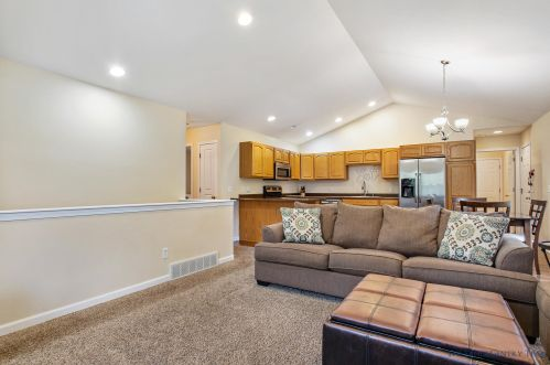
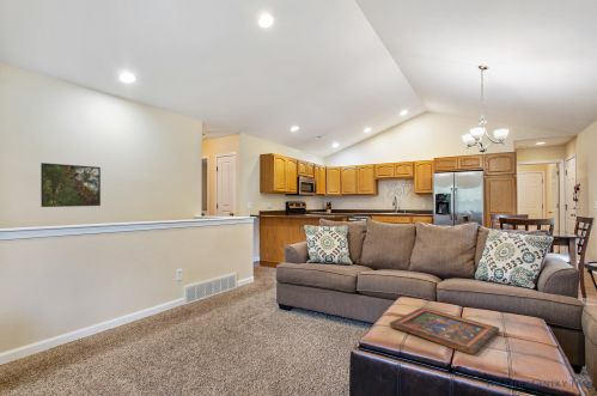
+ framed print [39,162,102,208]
+ painted panel [389,306,500,355]
